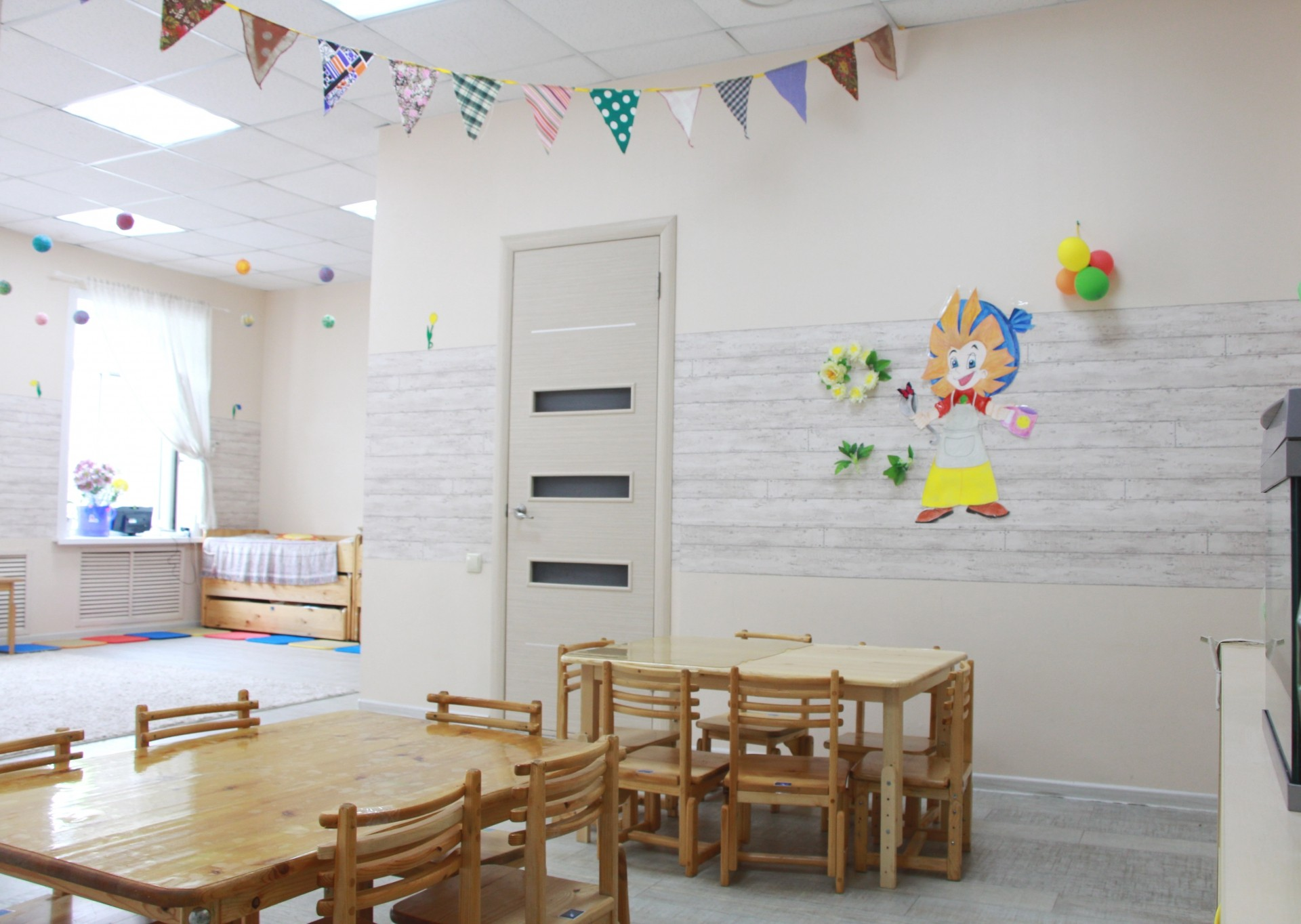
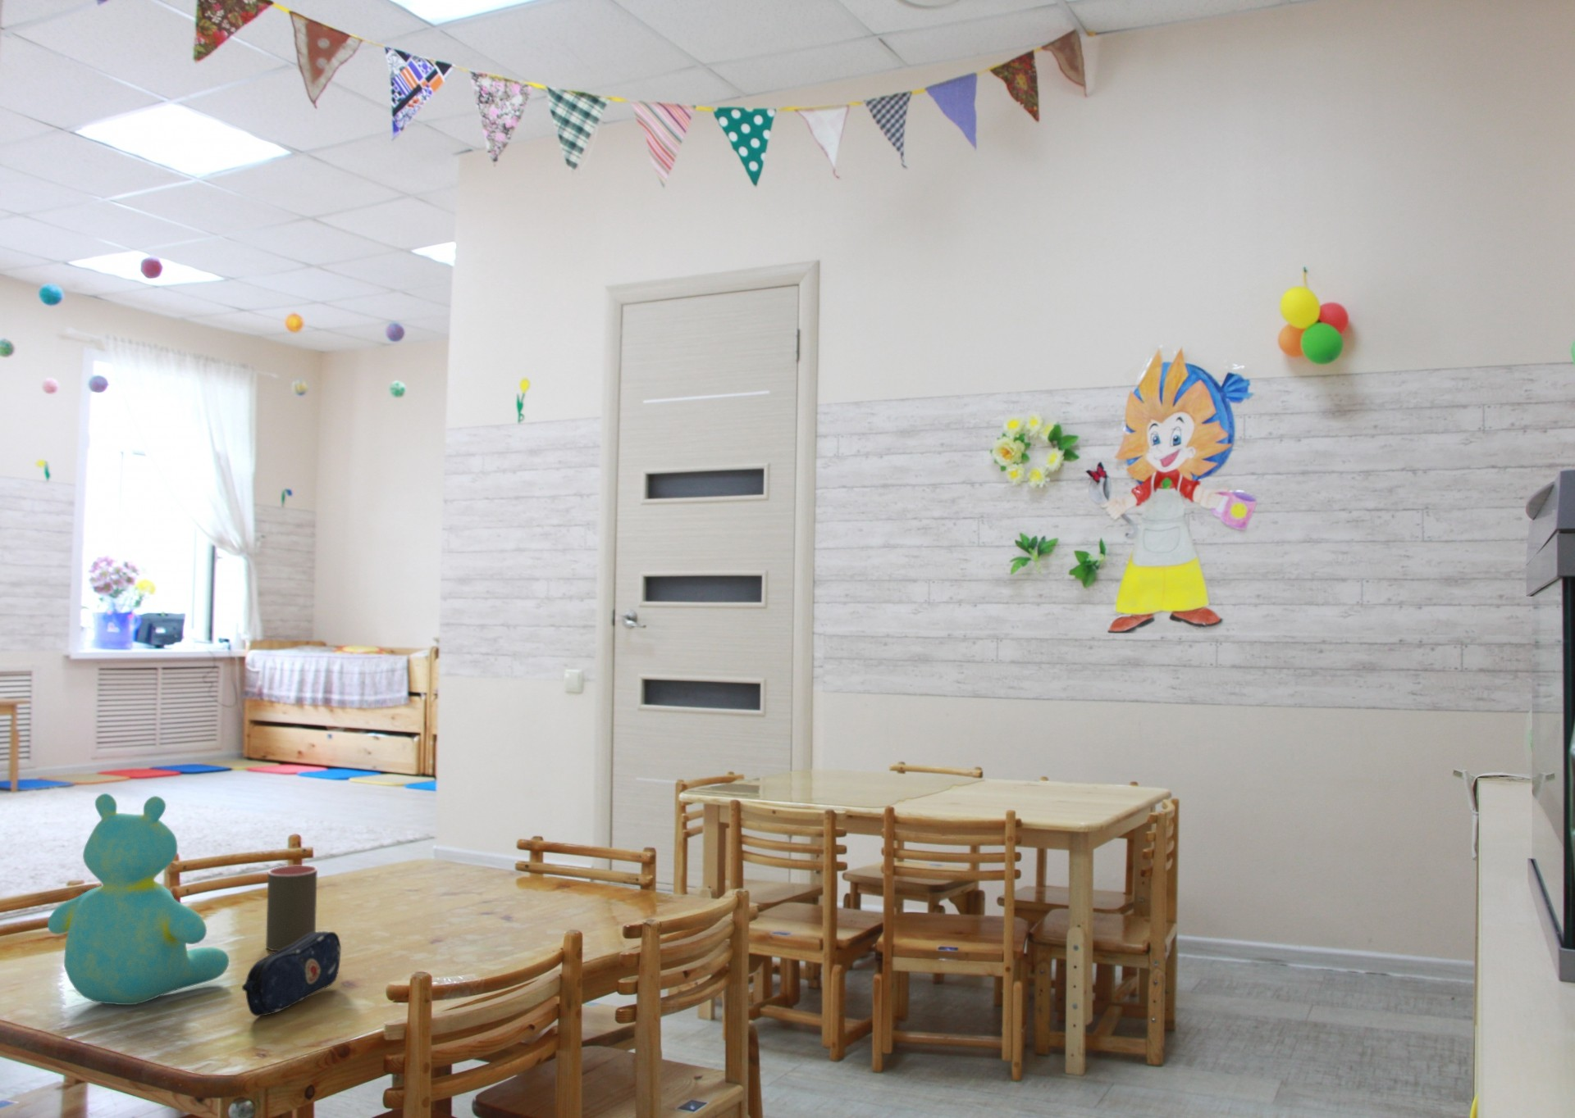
+ teddy bear [47,793,230,1005]
+ cup [265,865,318,951]
+ pencil case [241,930,343,1018]
